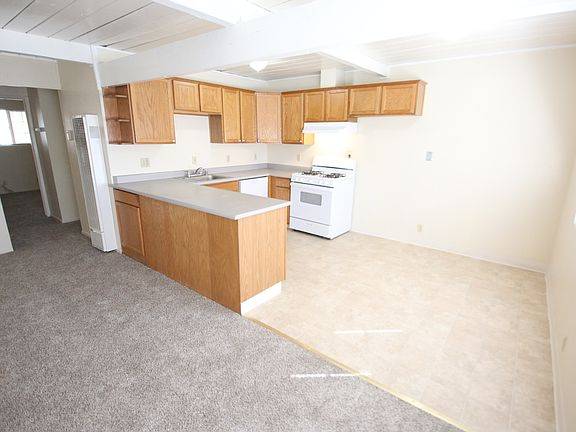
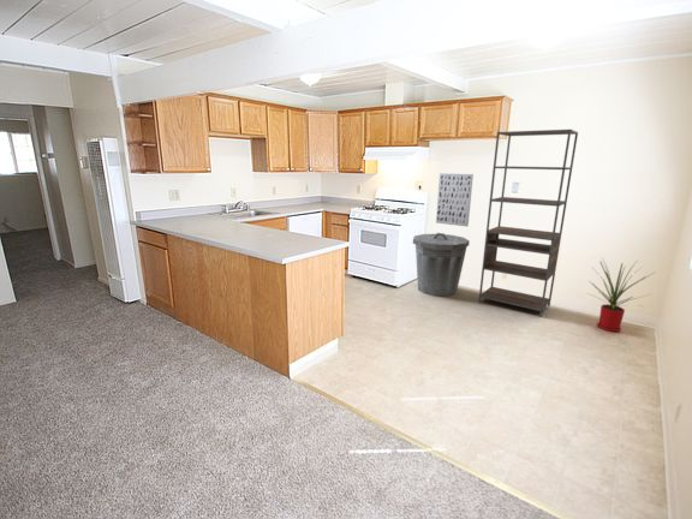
+ shelving unit [477,129,579,318]
+ house plant [586,257,657,333]
+ trash can [412,232,471,298]
+ wall art [435,172,475,227]
